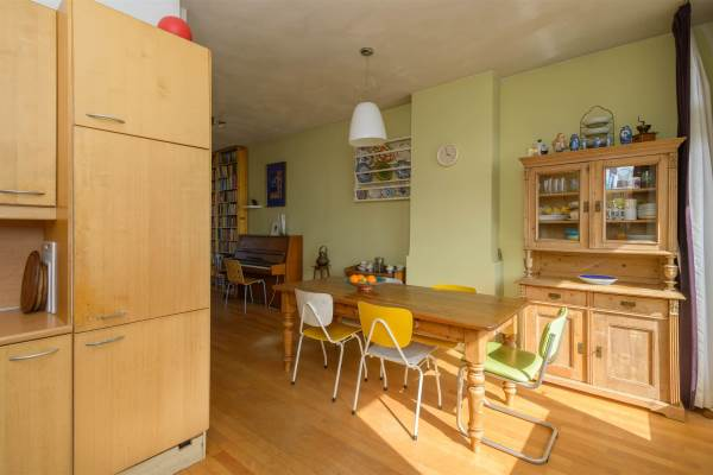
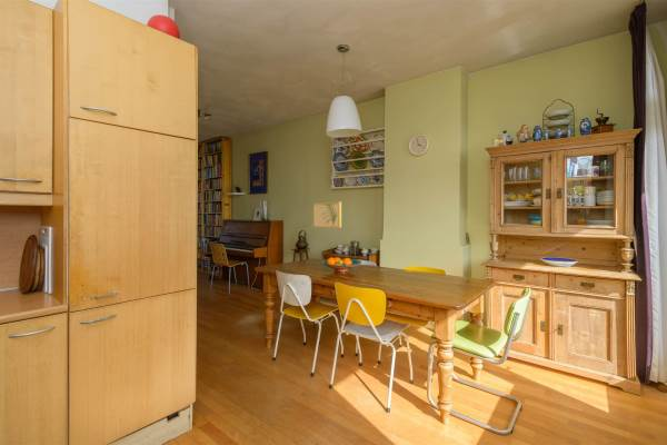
+ wall art [312,201,342,229]
